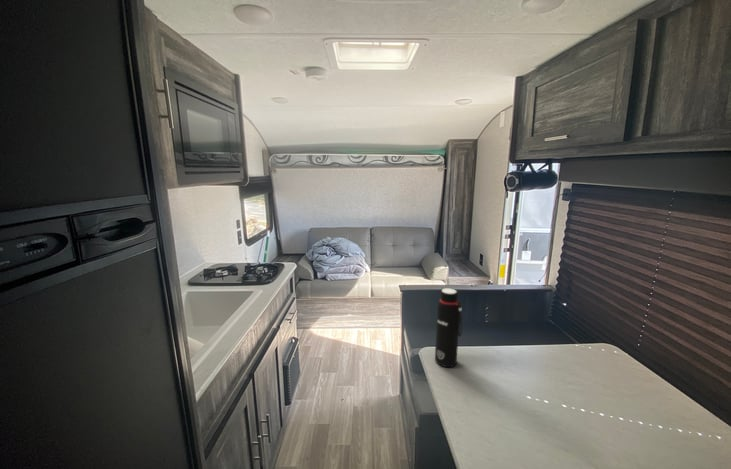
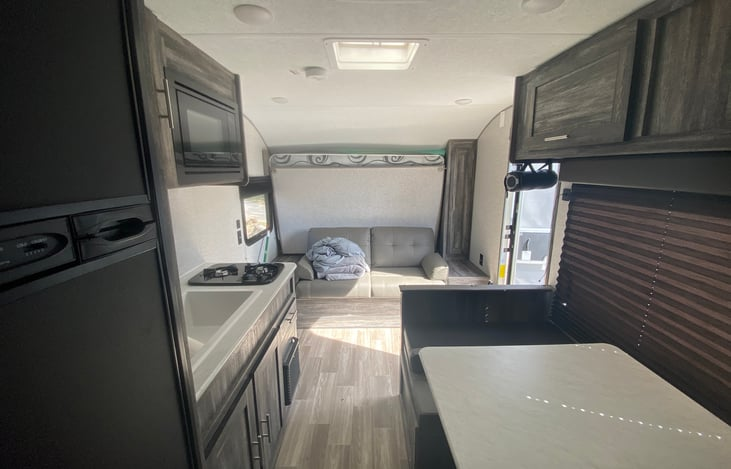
- water bottle [434,287,463,368]
